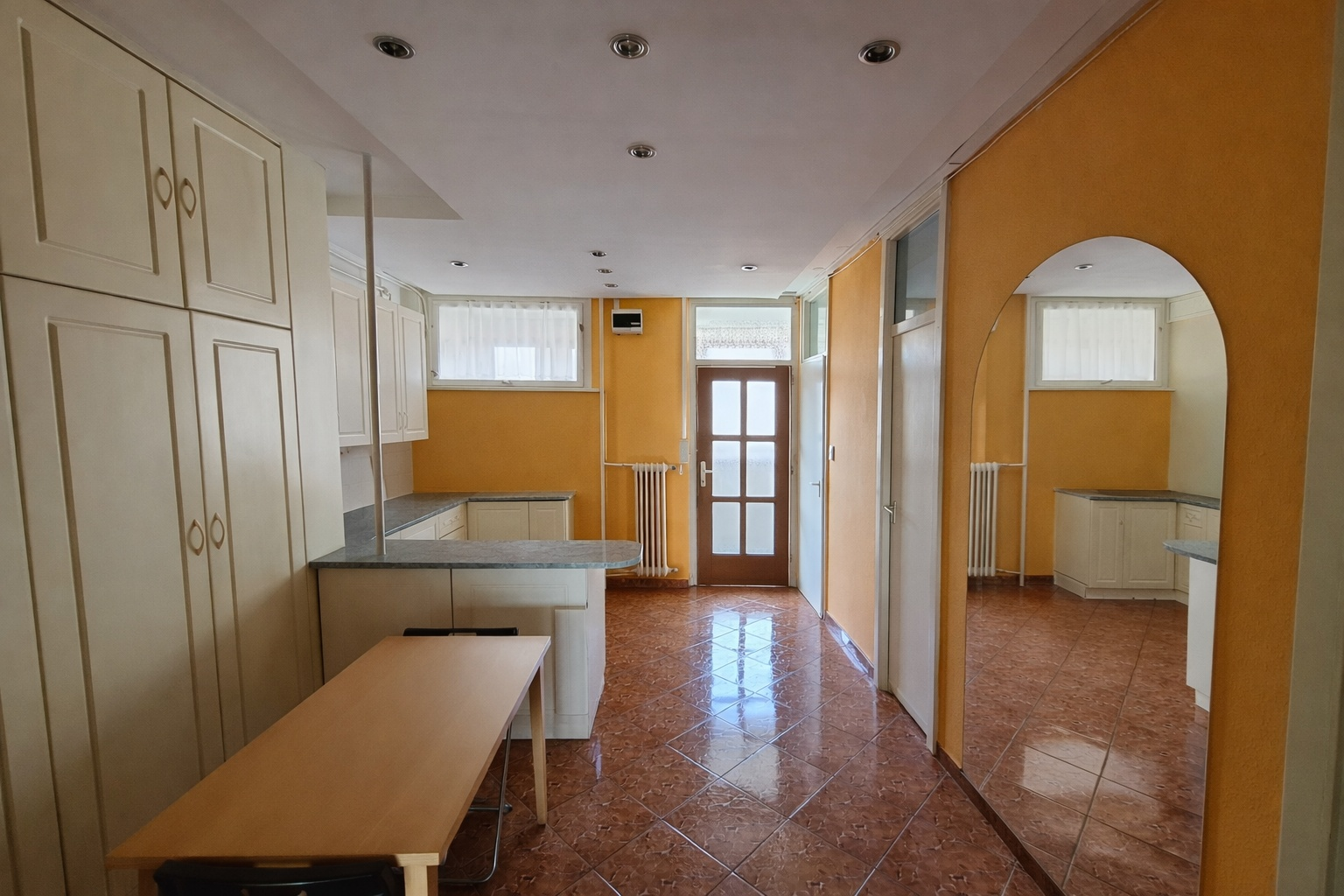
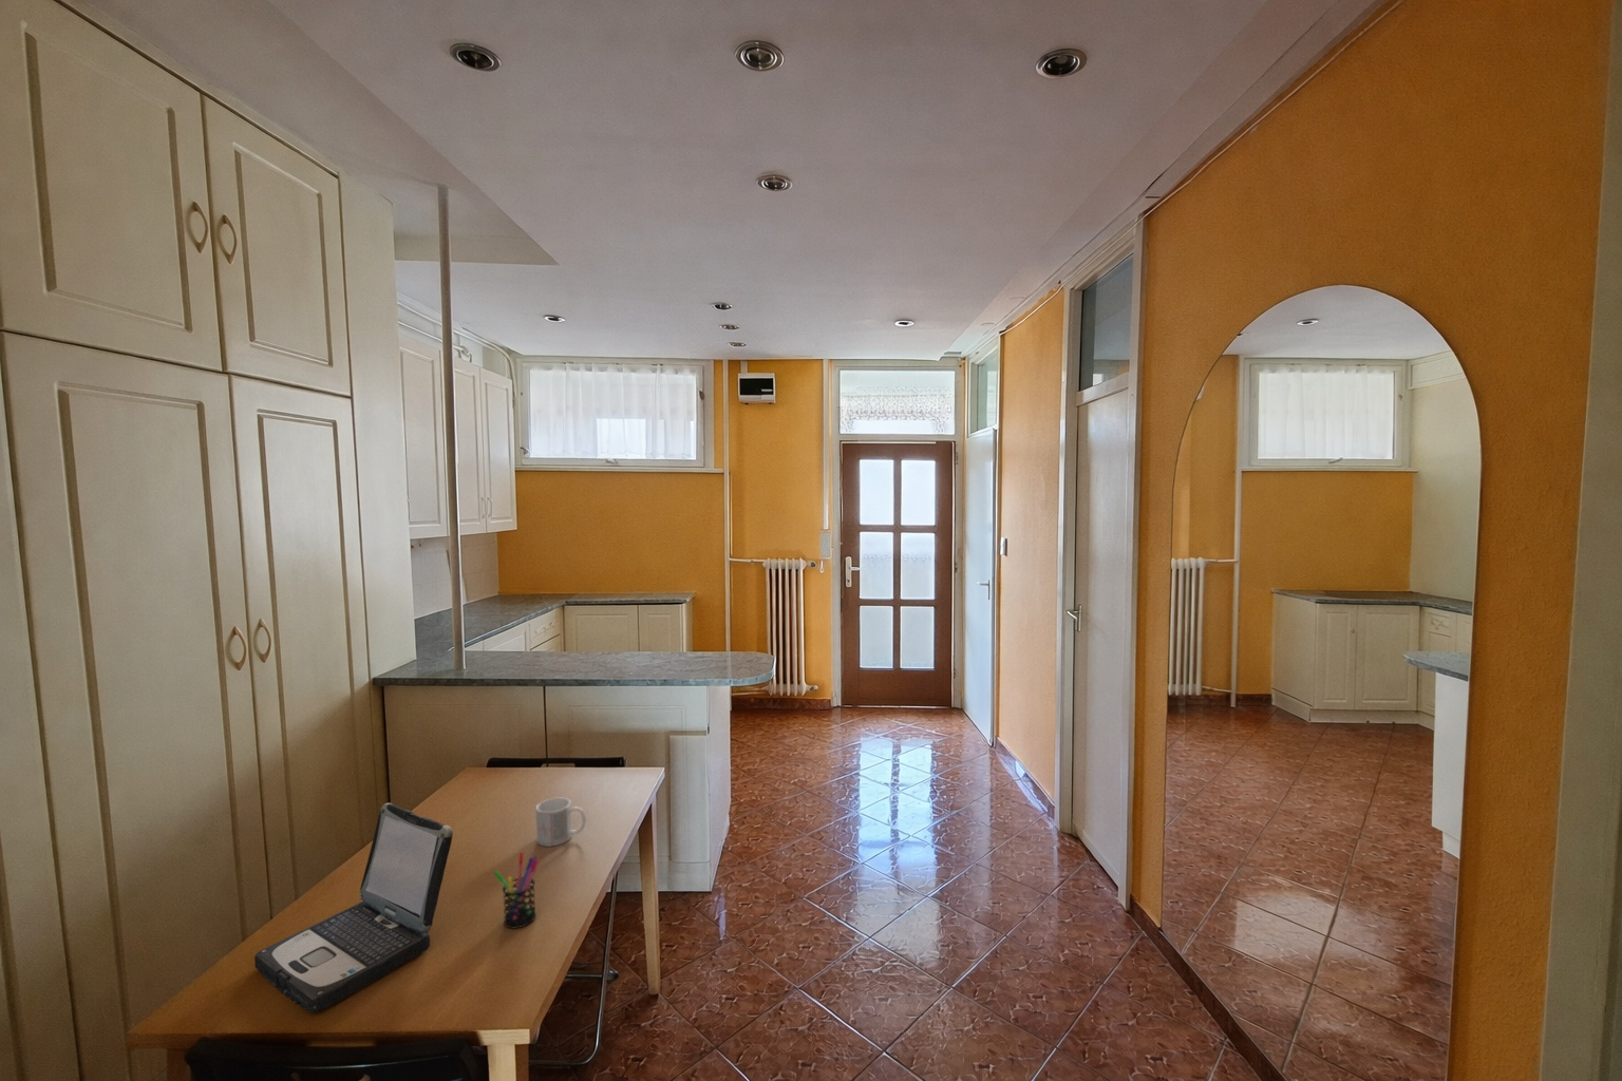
+ laptop [253,802,454,1013]
+ pen holder [492,851,539,929]
+ mug [536,797,587,848]
